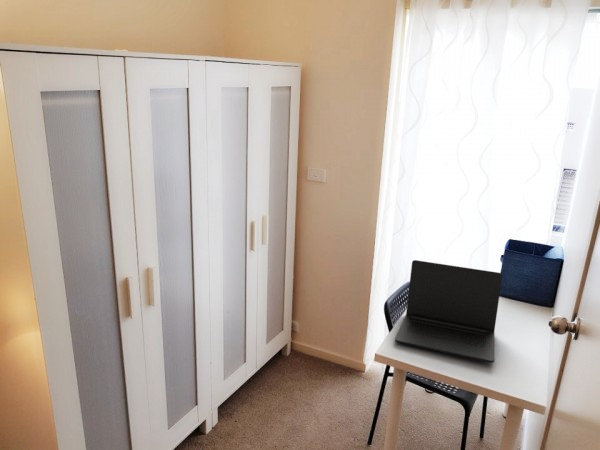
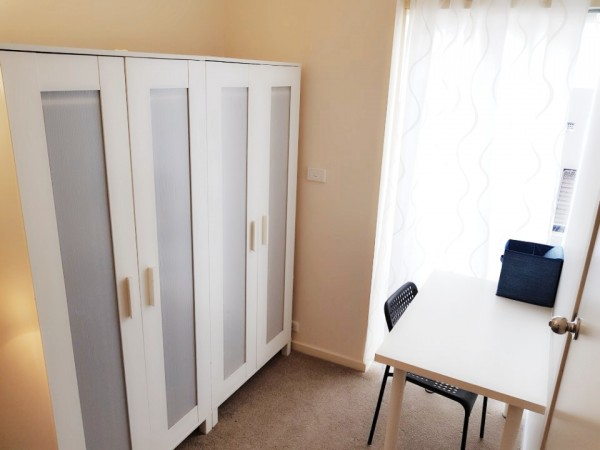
- laptop [394,259,503,364]
